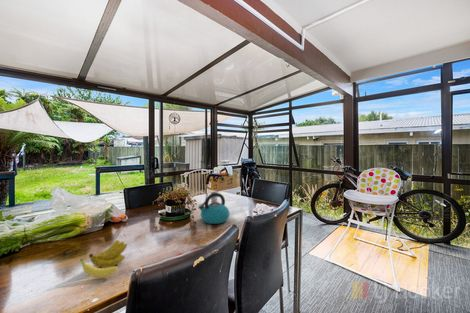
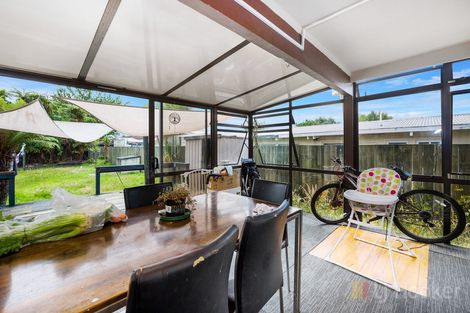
- banana [79,239,128,279]
- kettle [198,192,230,225]
